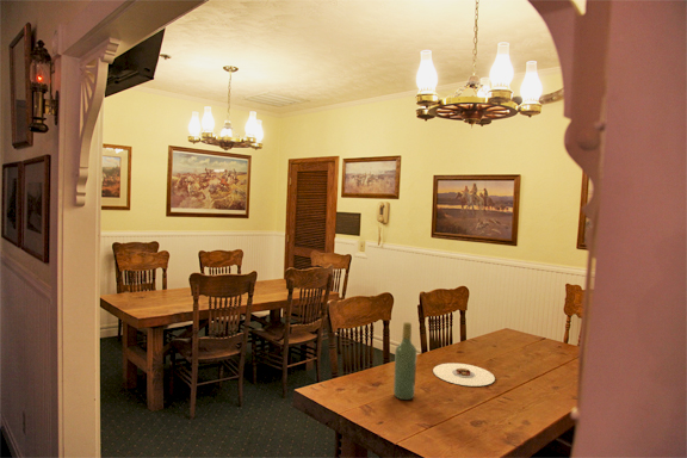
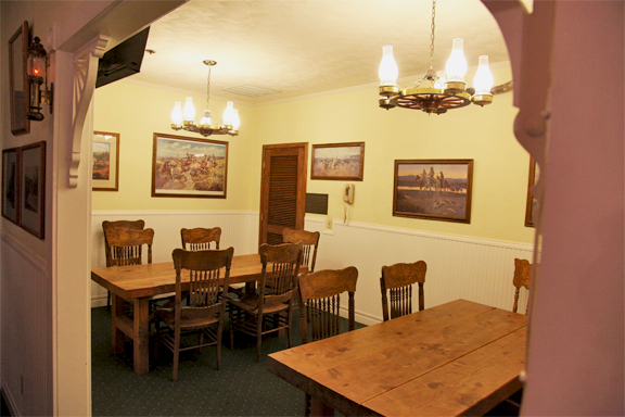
- wine bottle [392,321,417,401]
- plate [432,363,496,388]
